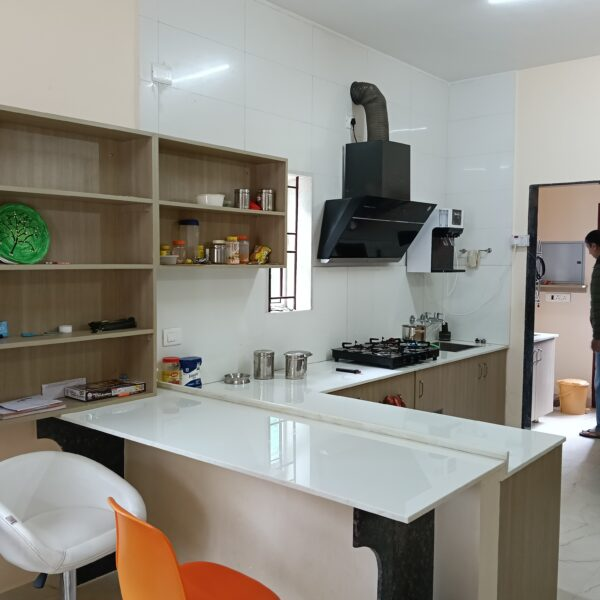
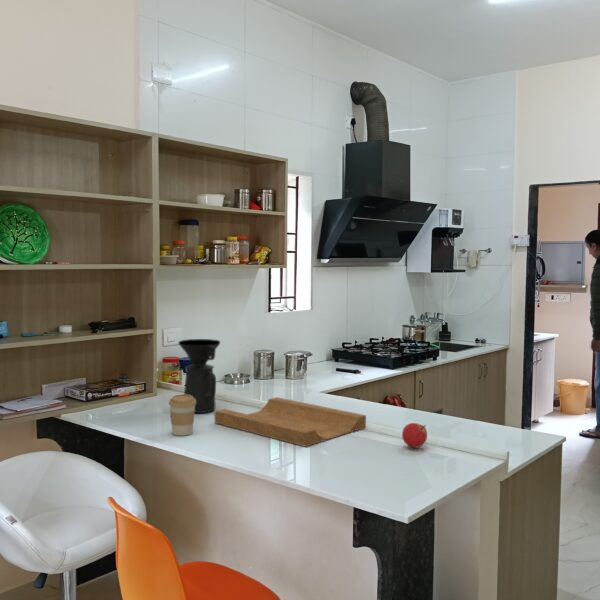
+ coffee cup [168,393,196,437]
+ fruit [401,422,428,449]
+ cutting board [214,396,367,448]
+ coffee maker [177,338,221,414]
